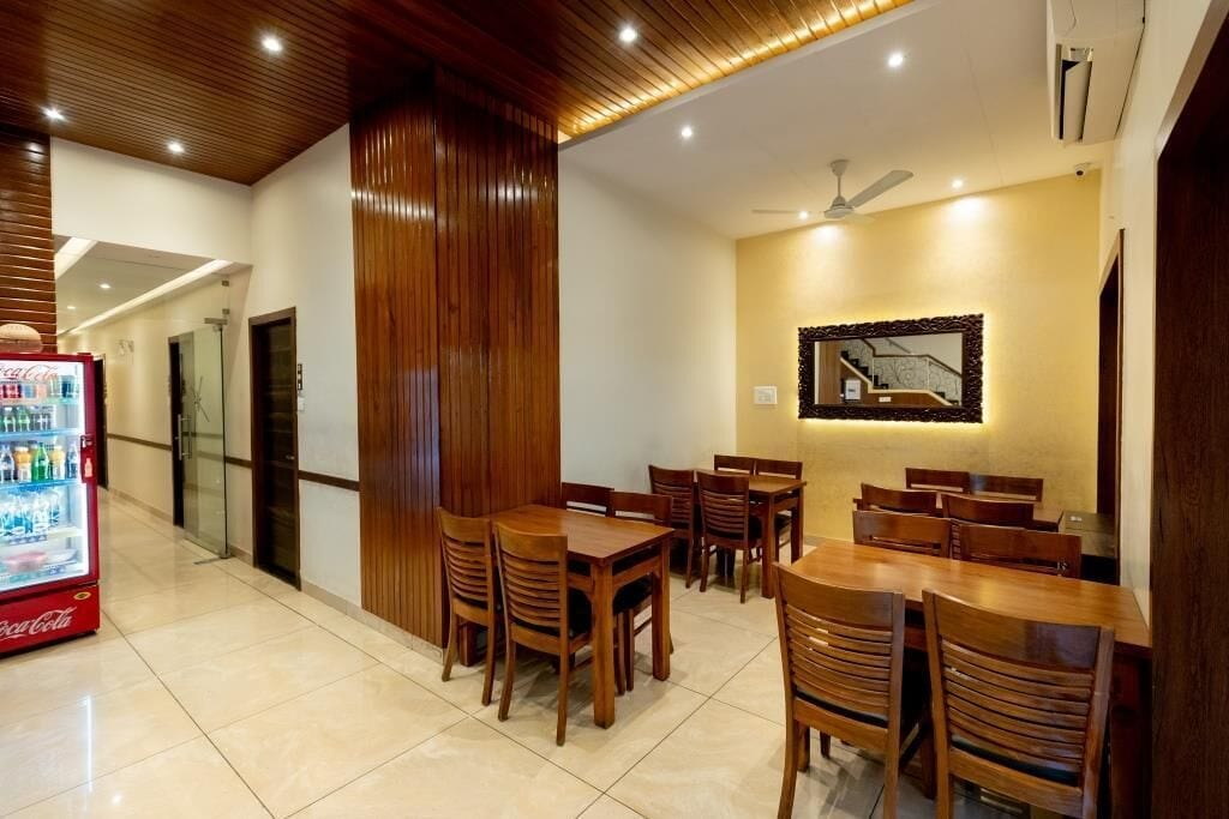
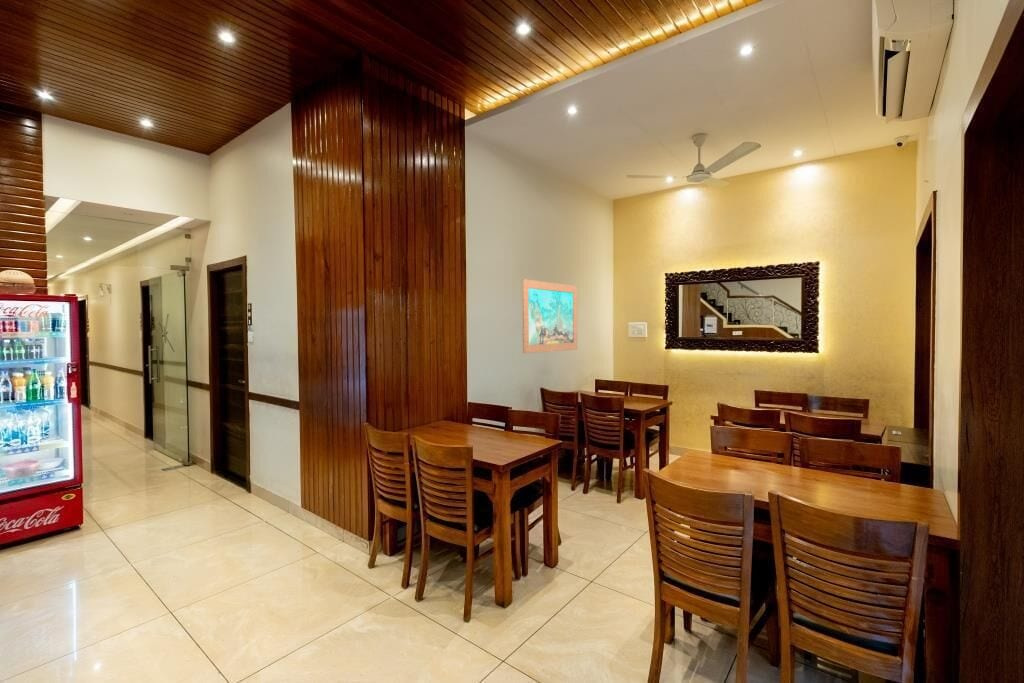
+ wall art [521,278,578,354]
